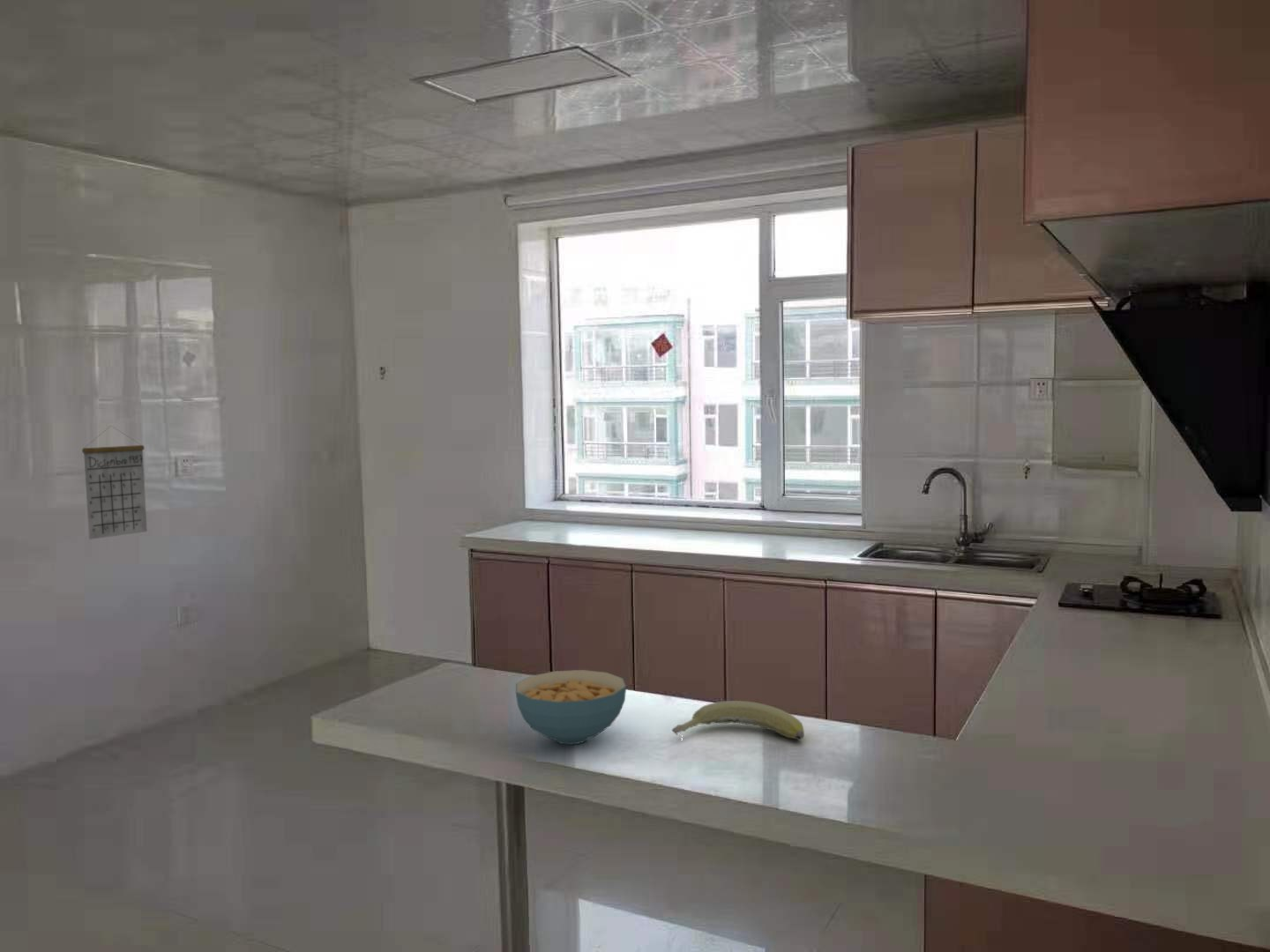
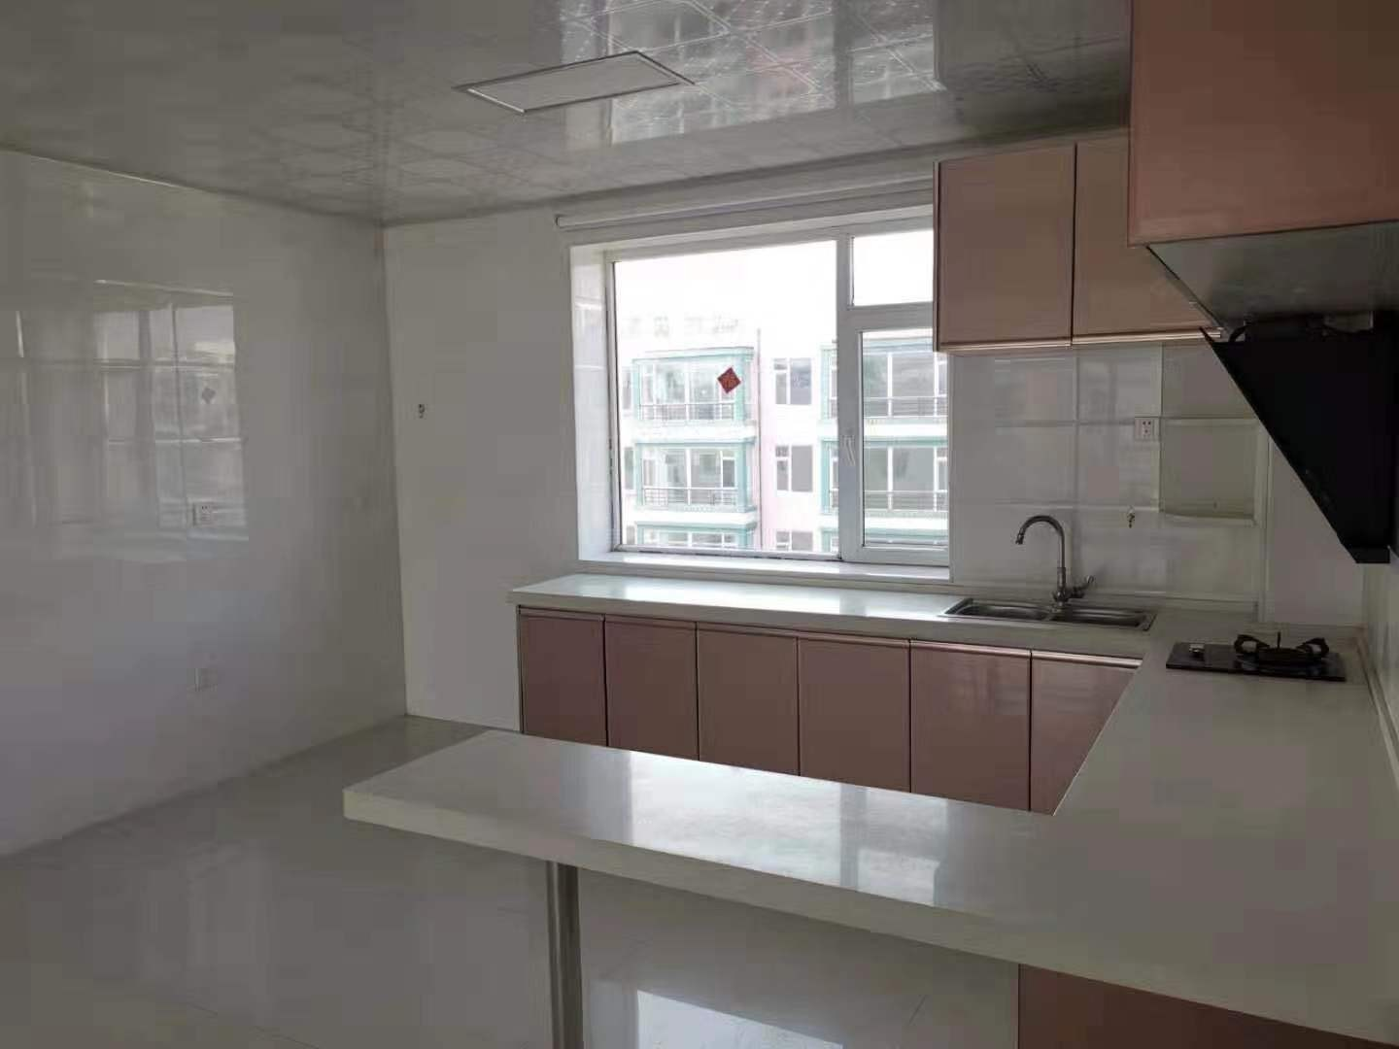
- calendar [81,425,148,540]
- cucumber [671,700,805,740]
- cereal bowl [515,669,627,746]
